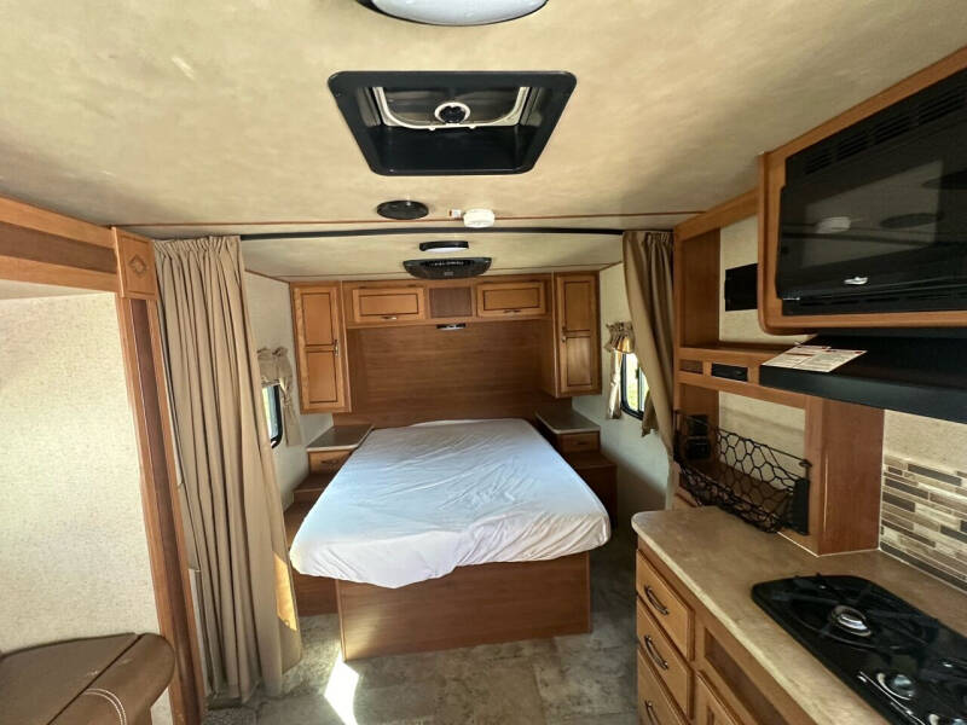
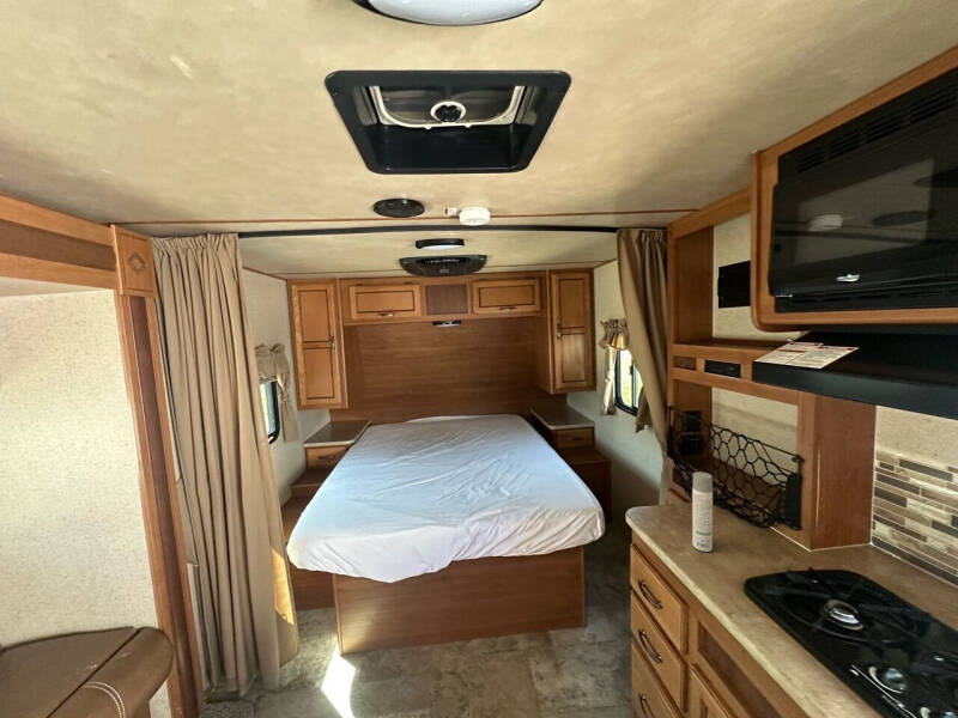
+ spray bottle [691,470,714,553]
